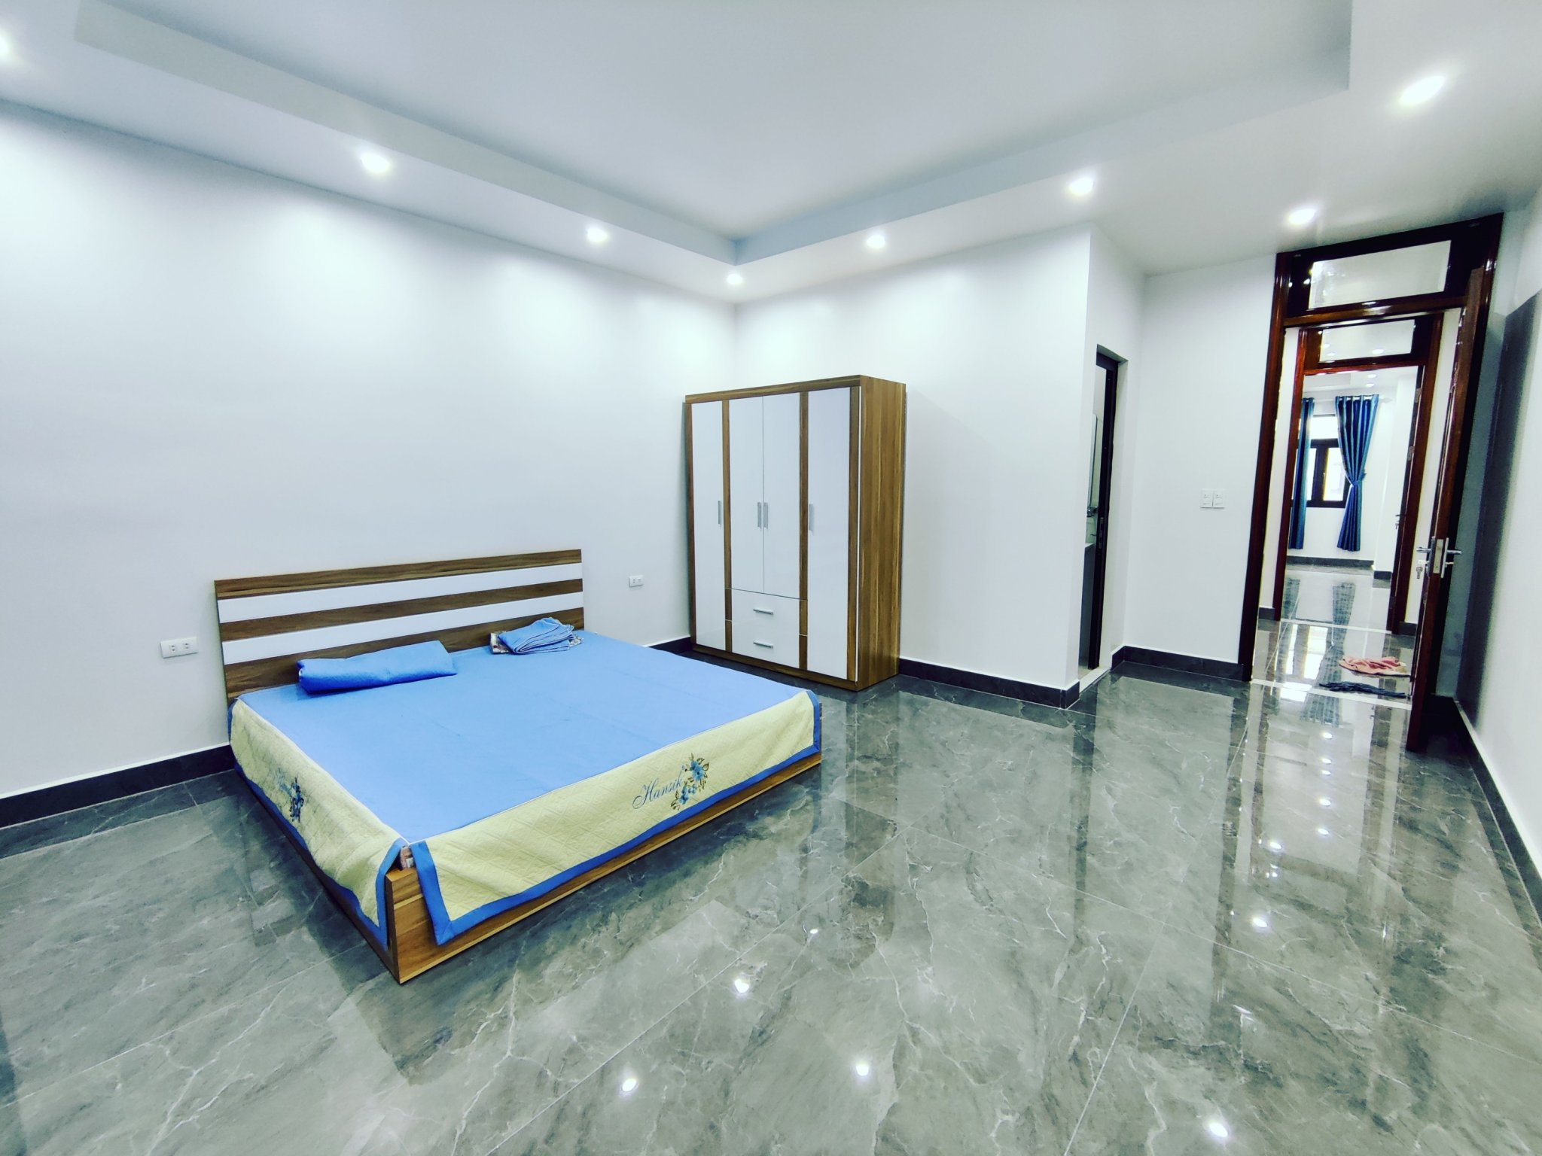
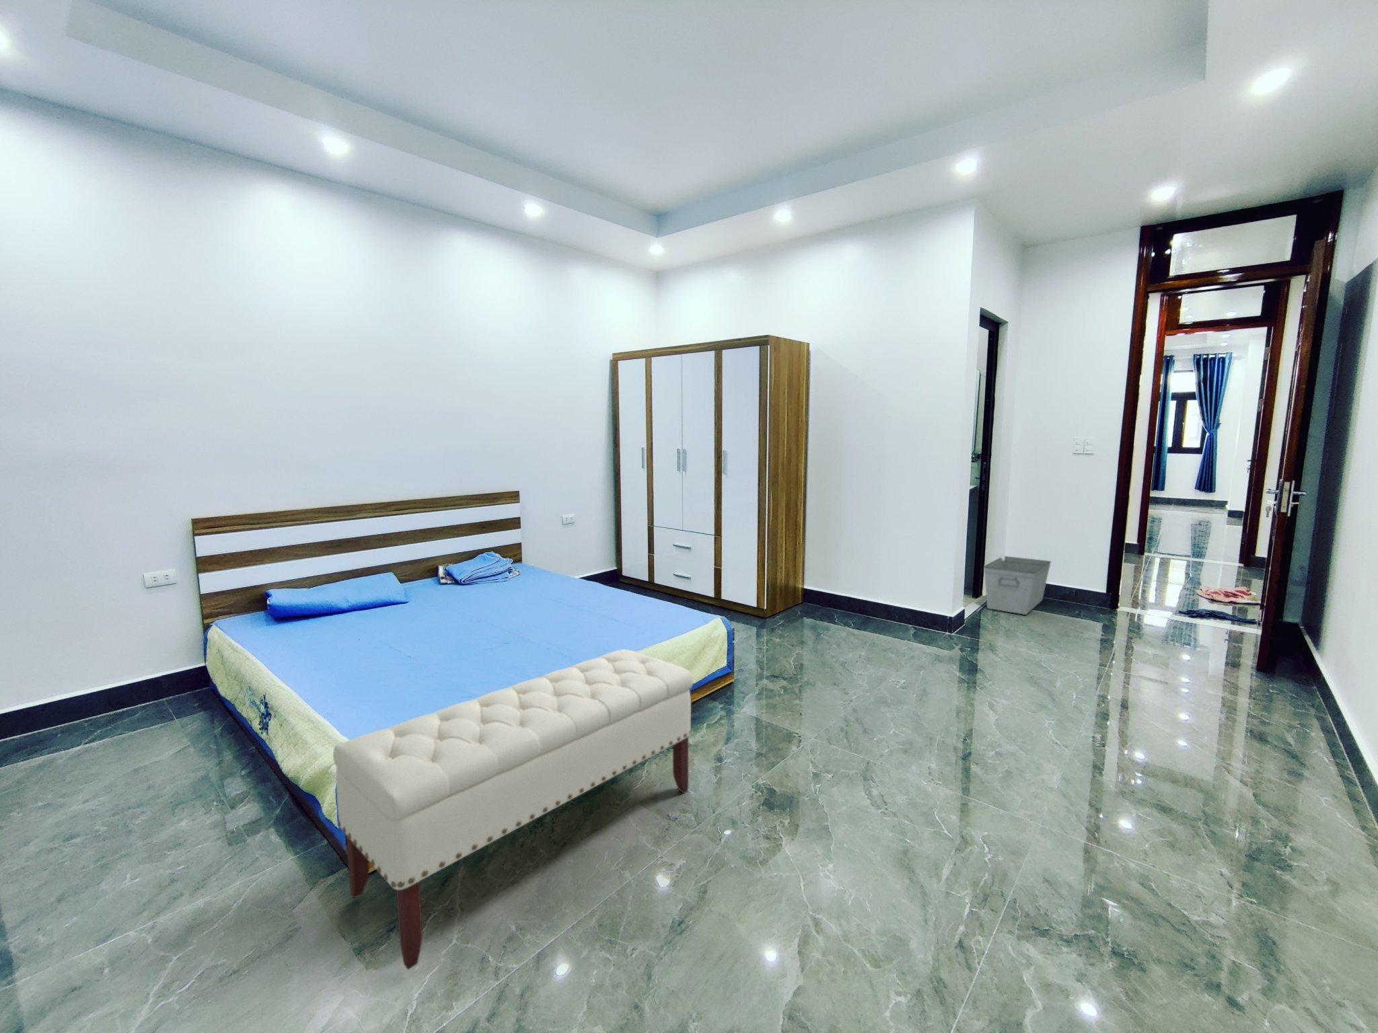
+ storage bin [983,556,1051,615]
+ bench [332,648,693,970]
